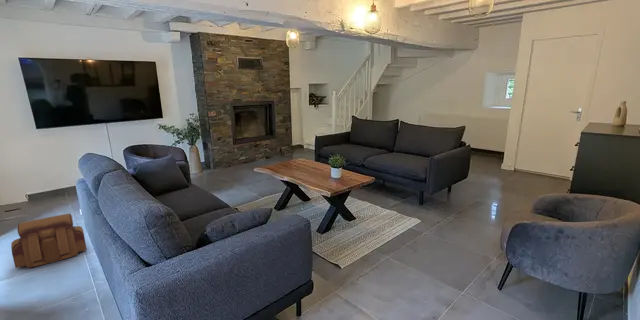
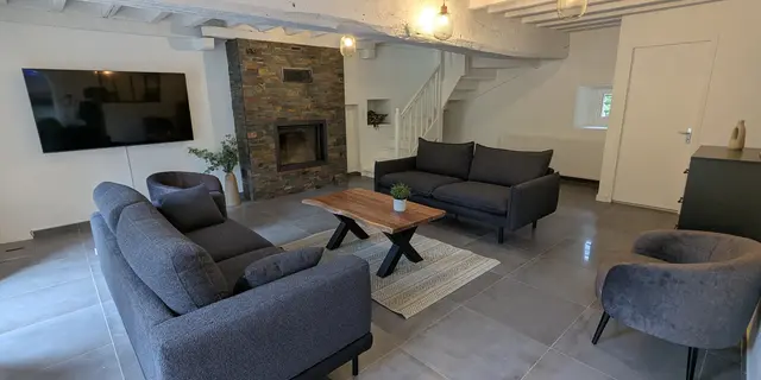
- backpack [10,213,87,269]
